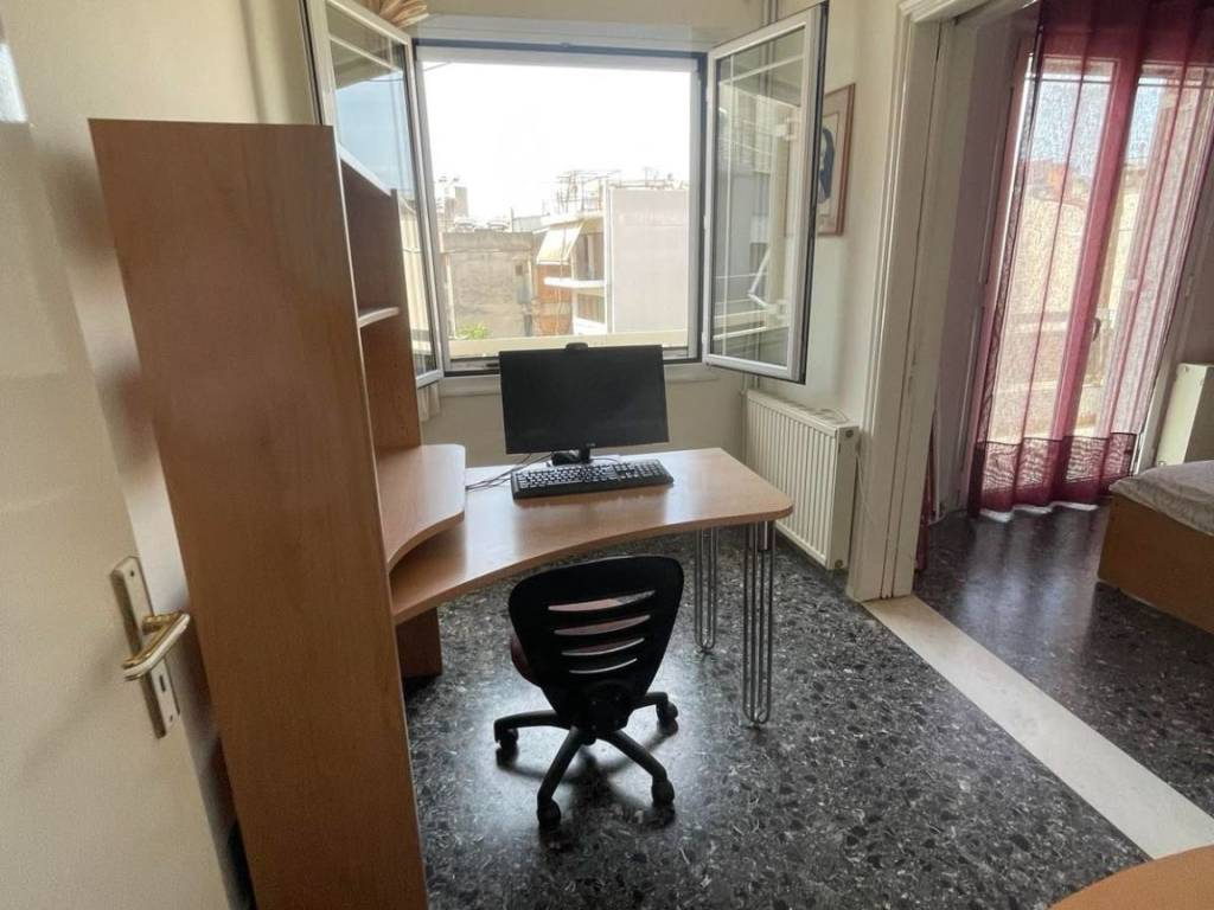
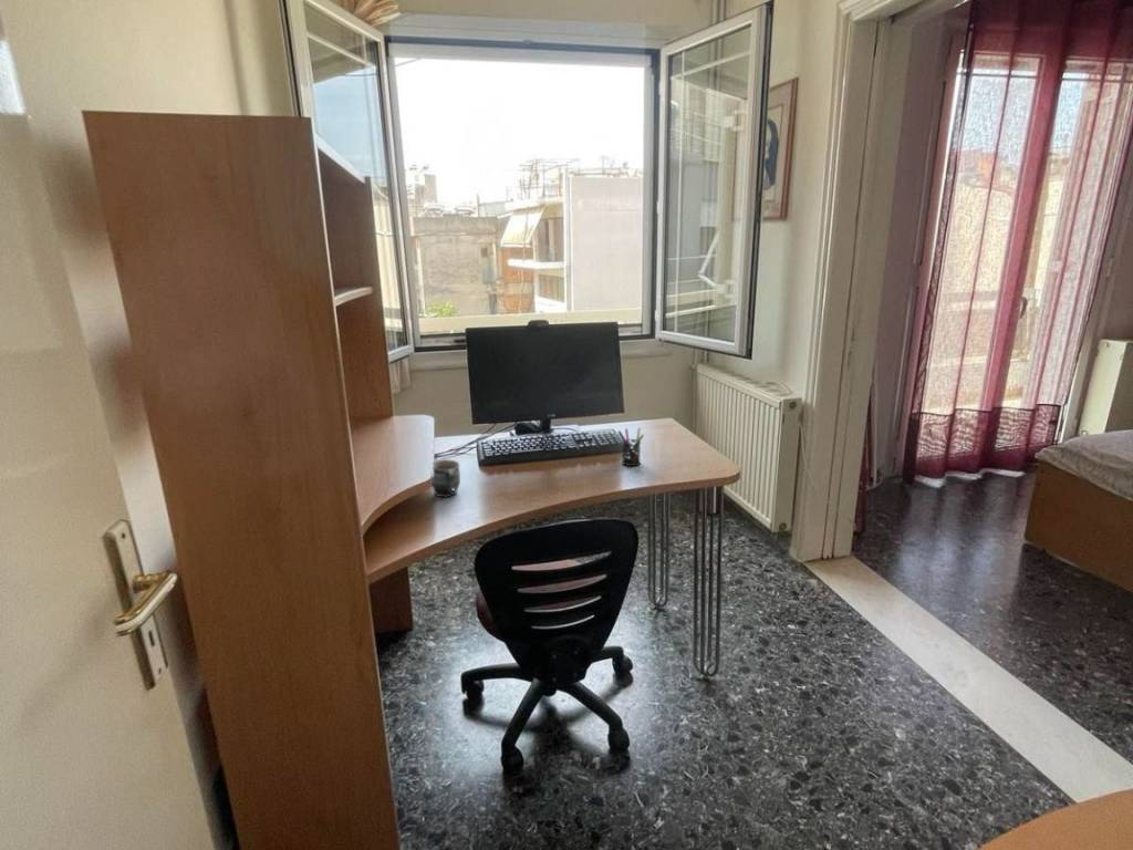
+ mug [430,458,461,498]
+ pen holder [616,426,645,467]
